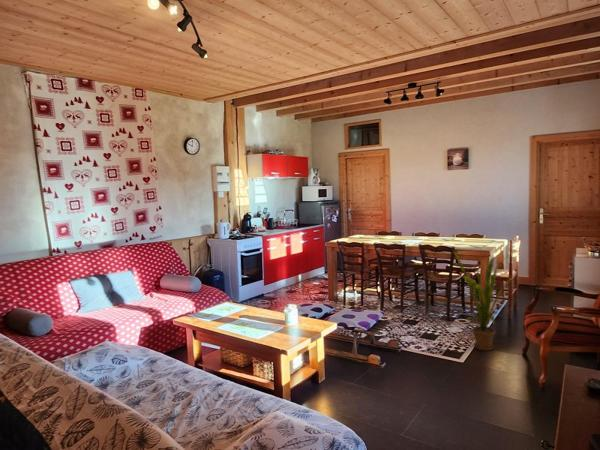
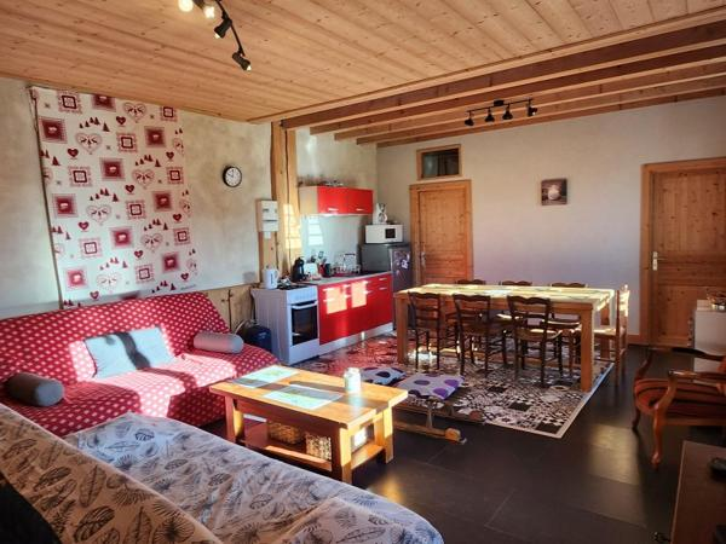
- house plant [452,250,520,351]
